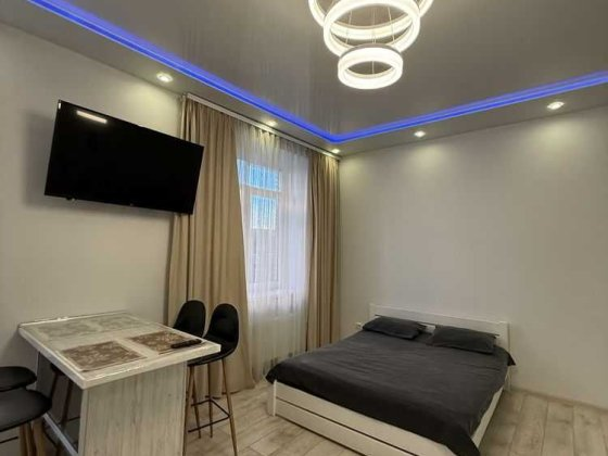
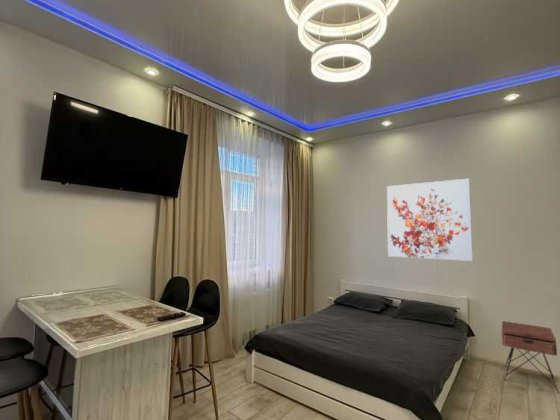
+ wall art [386,178,474,262]
+ nightstand [501,320,560,395]
